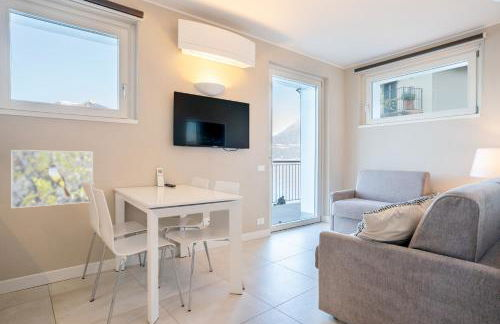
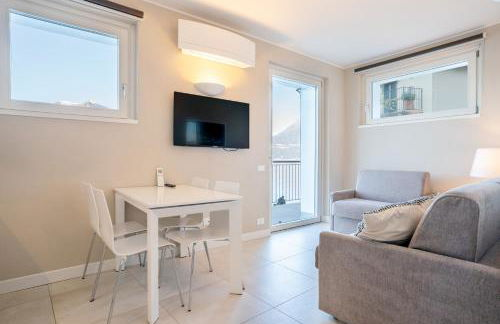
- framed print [10,149,94,209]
